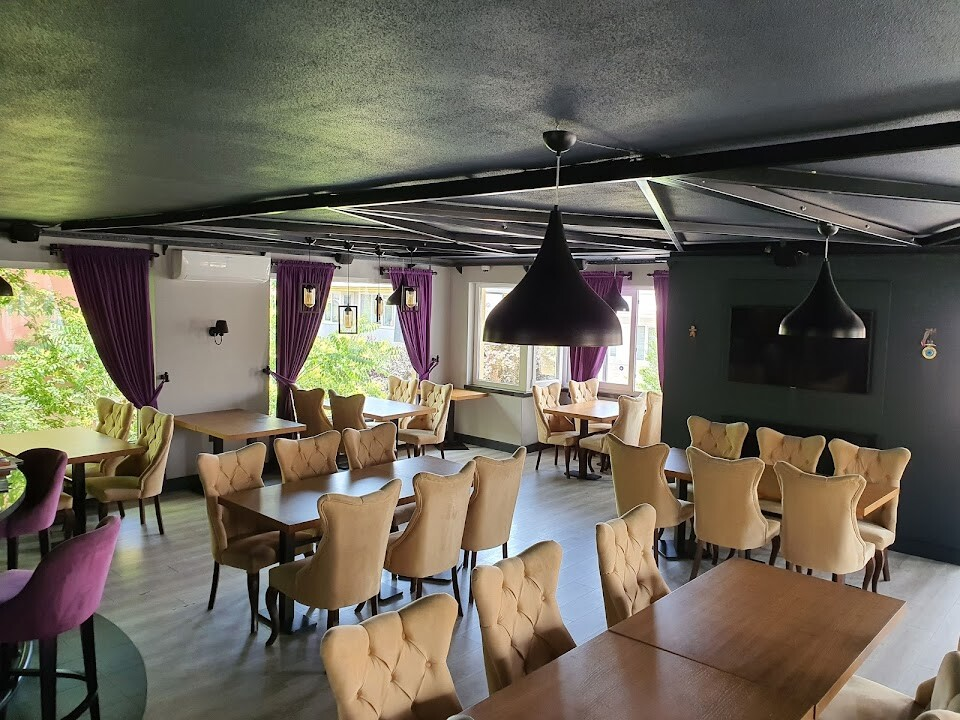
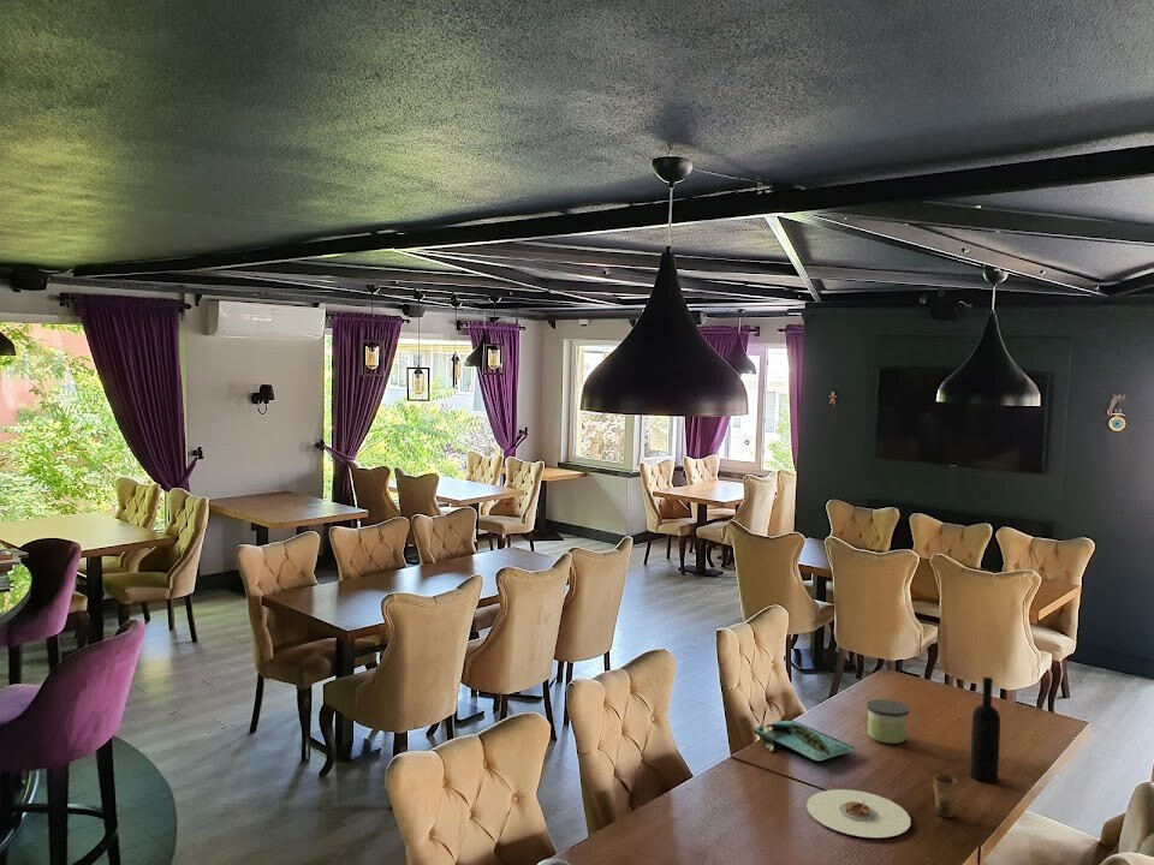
+ platter [751,718,855,762]
+ plate [805,788,912,839]
+ wine bottle [969,676,1001,783]
+ candle [866,698,910,745]
+ cup [933,772,959,818]
